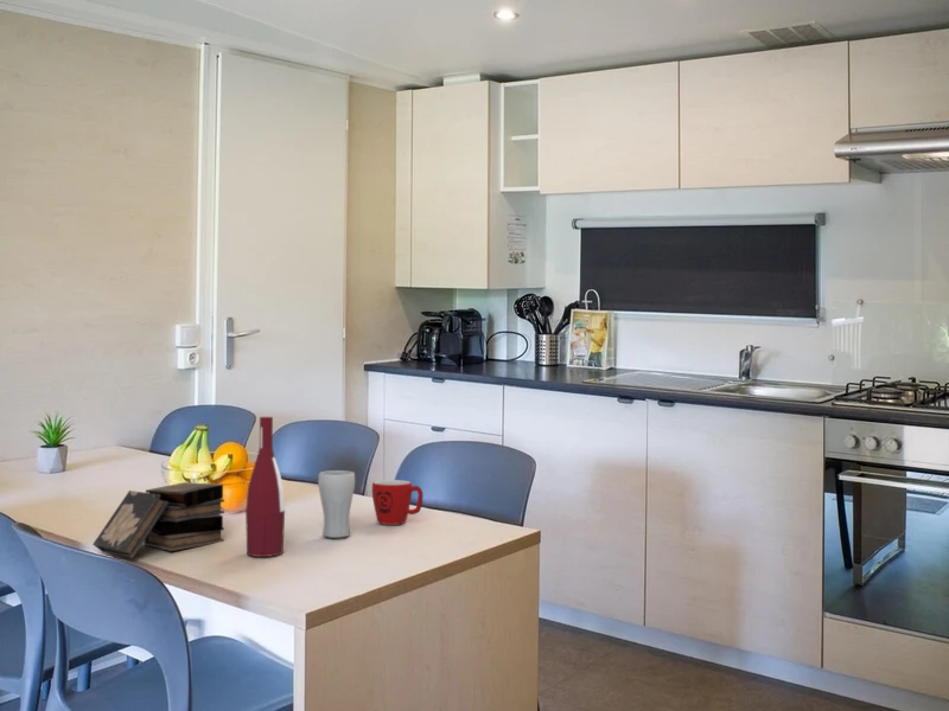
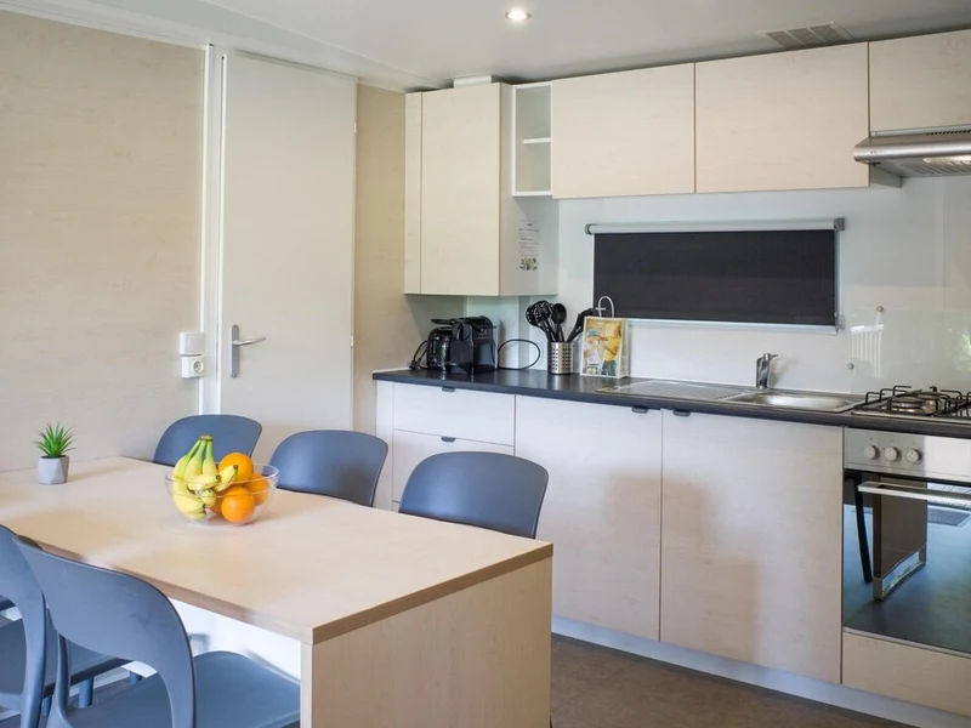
- drinking glass [317,469,356,539]
- alcohol [244,416,286,558]
- mug [371,479,423,526]
- book [91,481,225,559]
